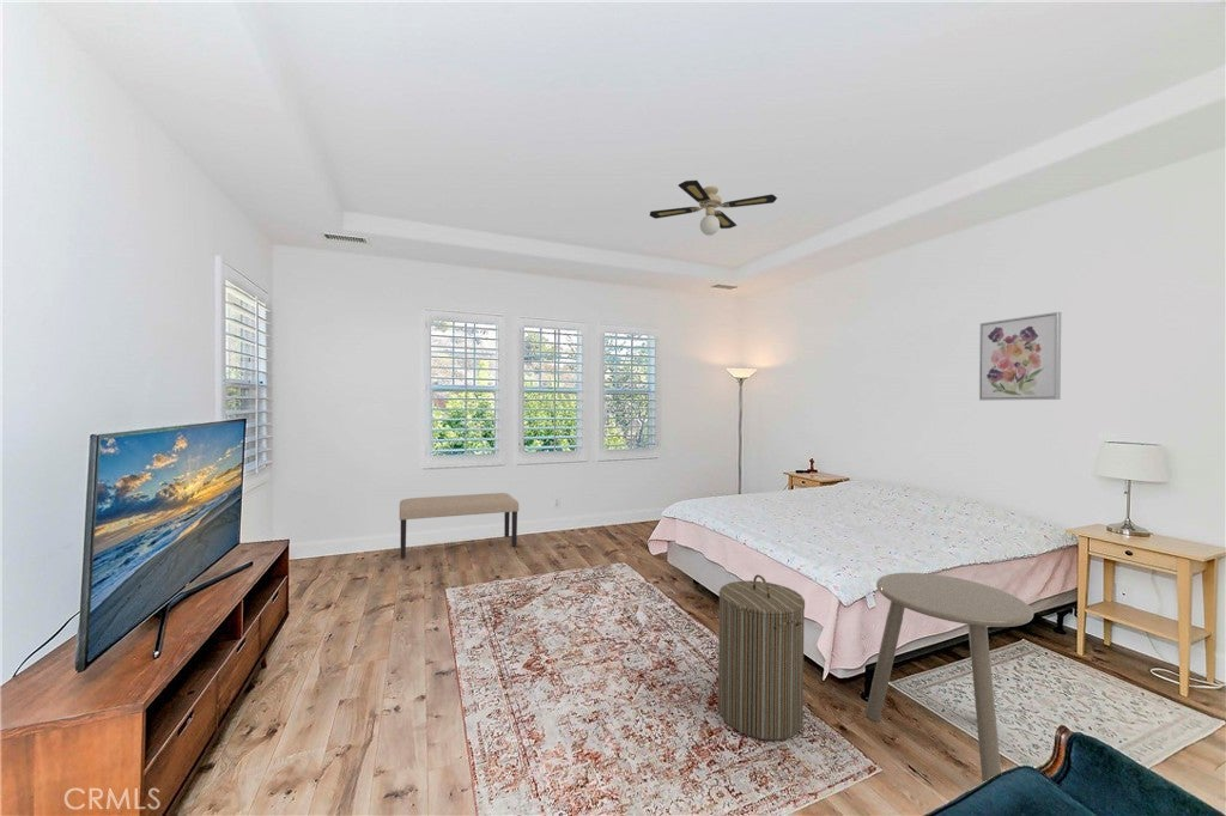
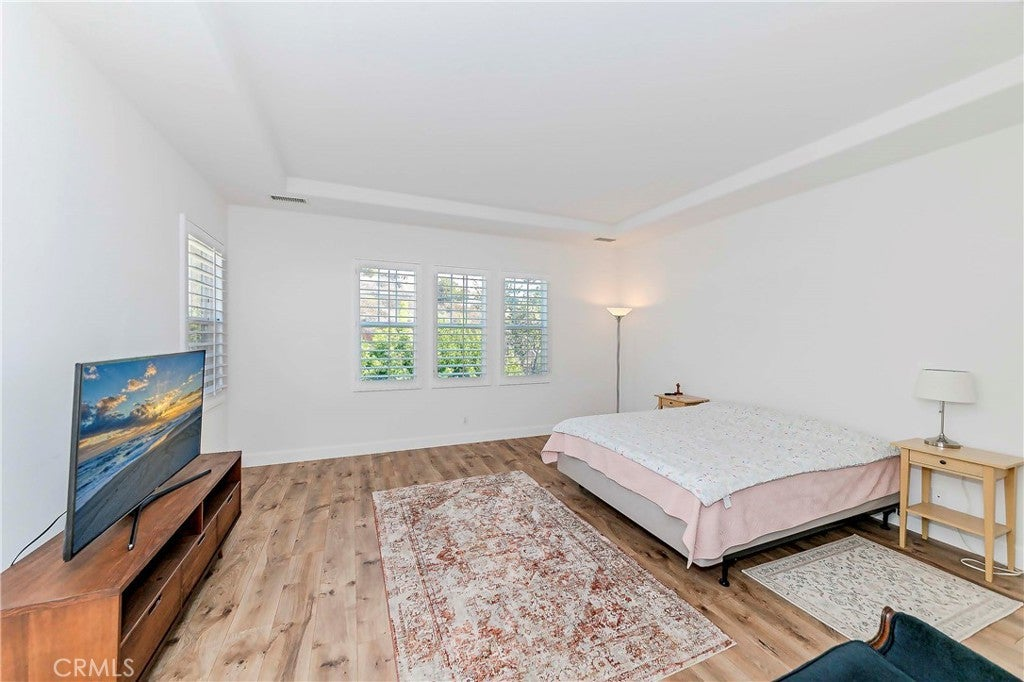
- ceiling fan [649,179,778,237]
- wall art [978,311,1062,402]
- side table [864,572,1034,784]
- bench [399,492,520,559]
- laundry hamper [717,573,806,742]
